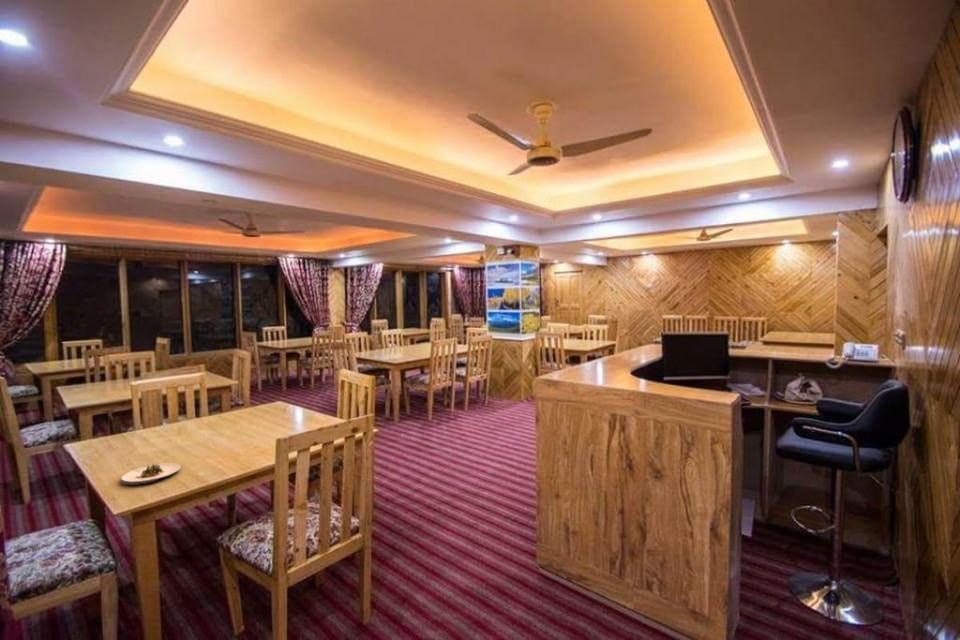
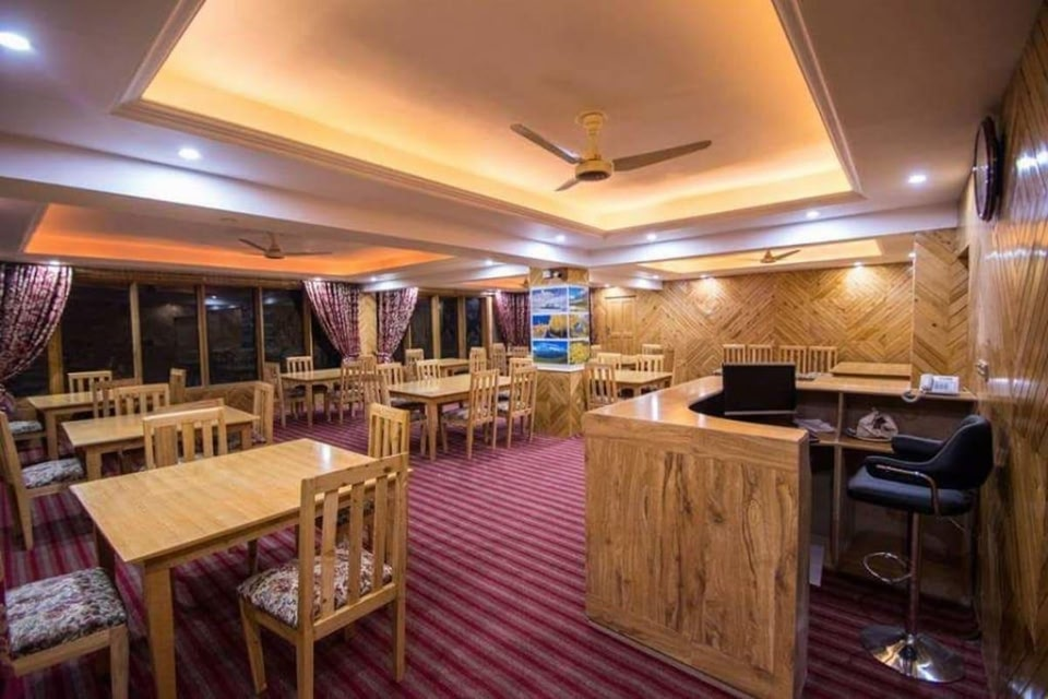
- salad plate [120,462,182,486]
